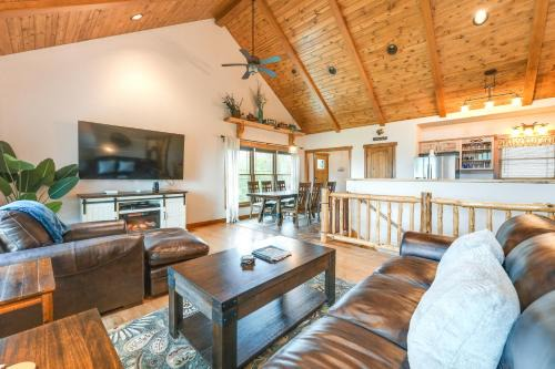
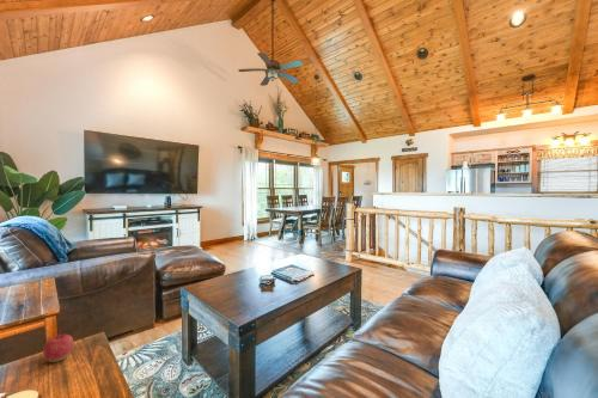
+ apple [42,329,74,363]
